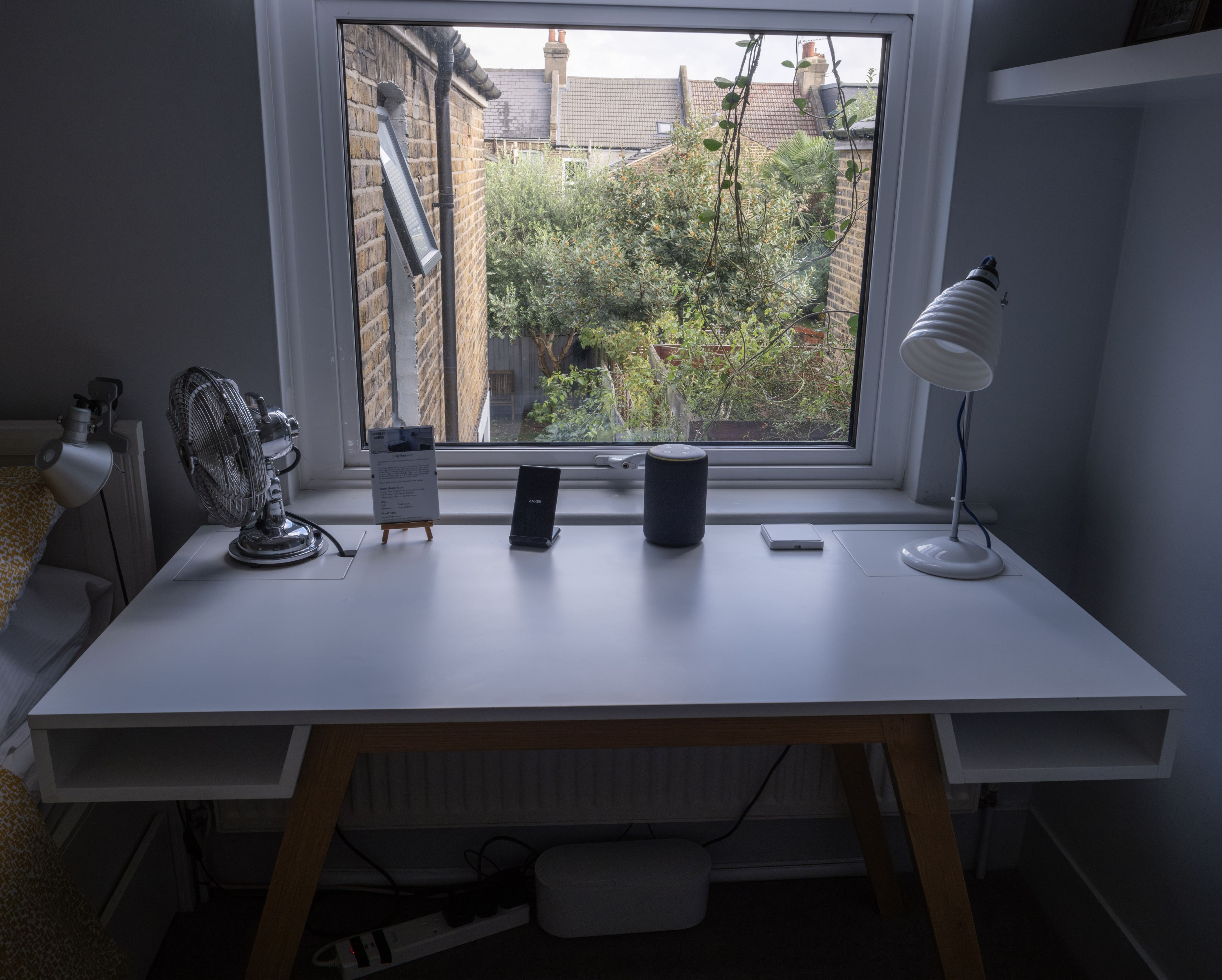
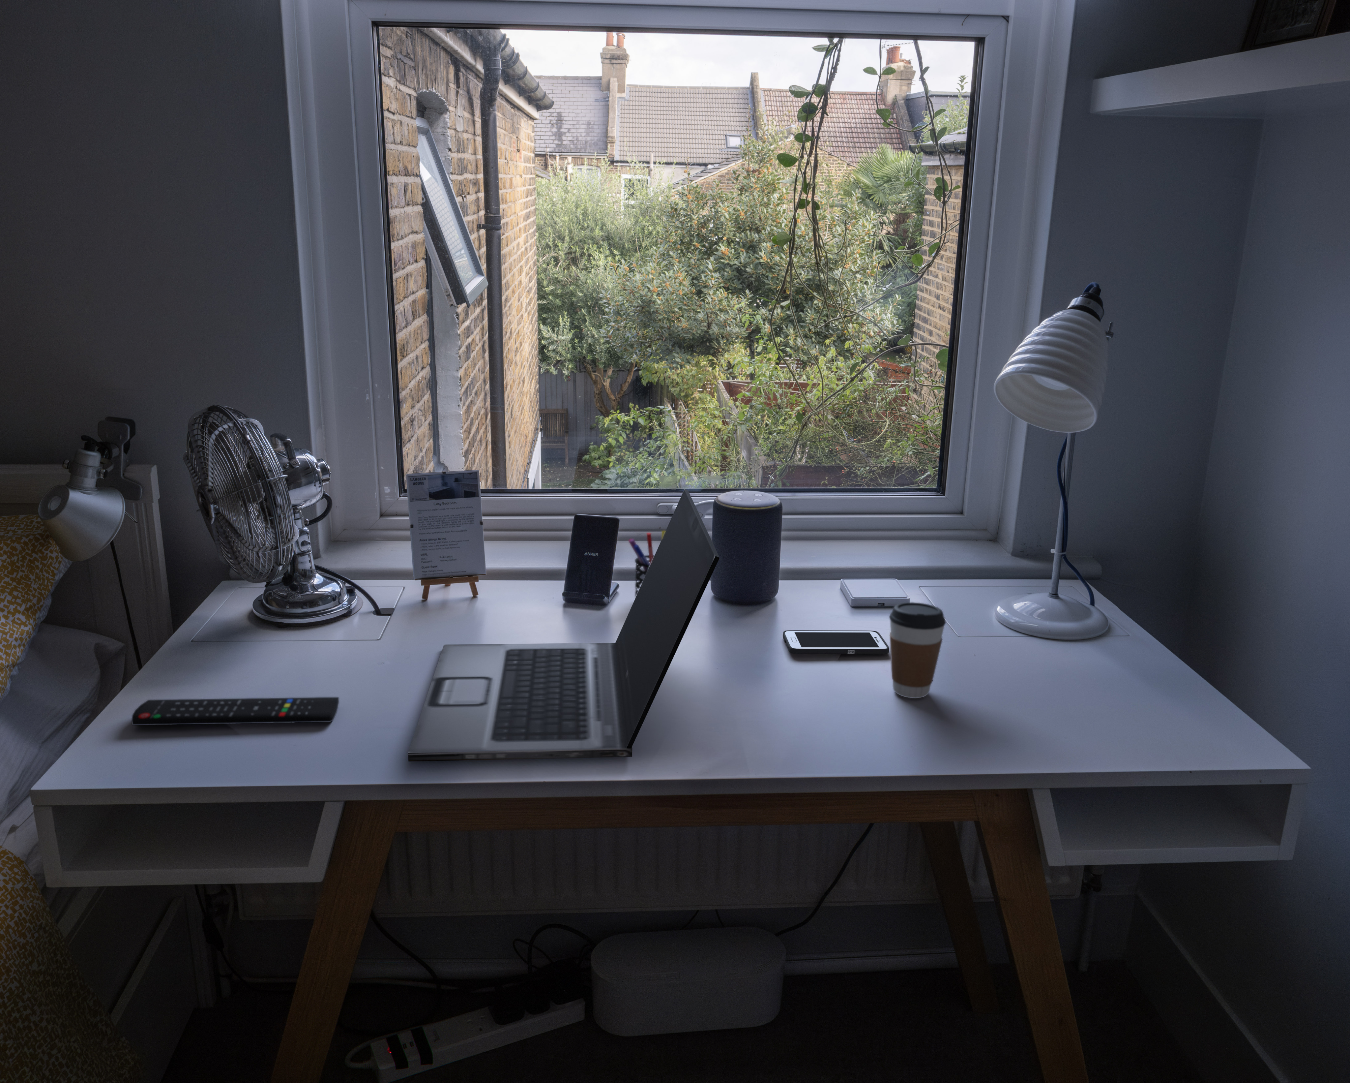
+ pen holder [629,530,665,597]
+ laptop [408,488,720,761]
+ cell phone [782,630,889,654]
+ remote control [131,696,339,726]
+ coffee cup [889,602,947,698]
